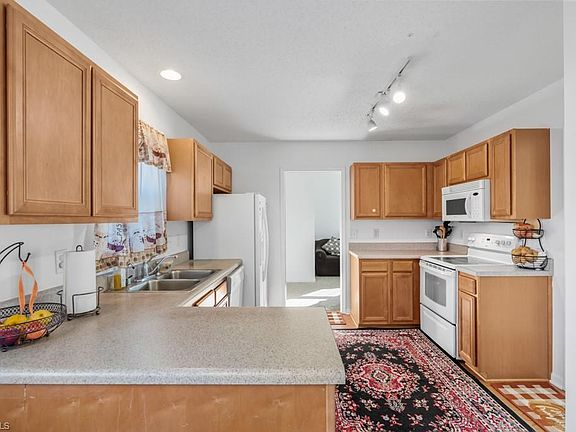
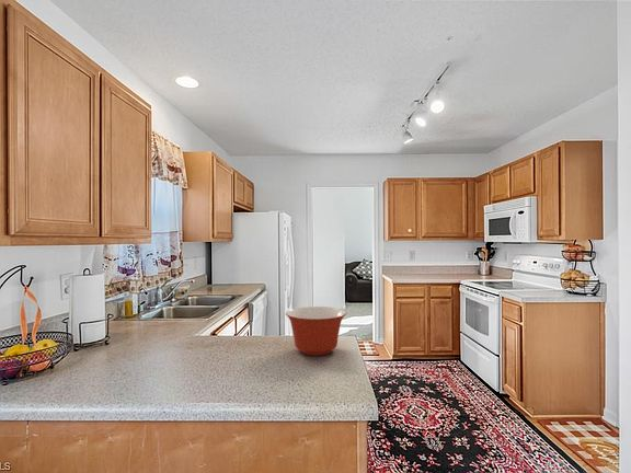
+ mixing bowl [285,305,347,357]
